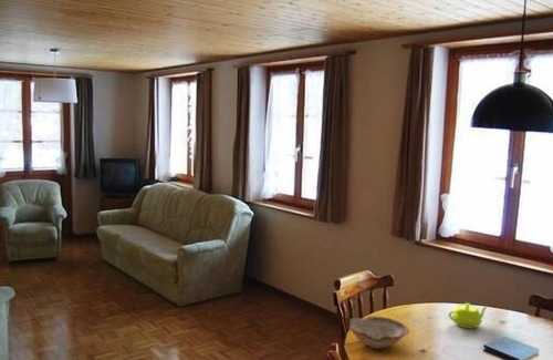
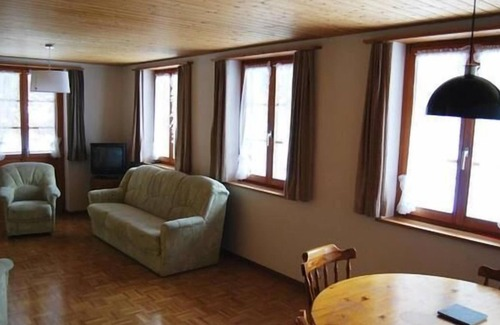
- teapot [447,302,489,329]
- bowl [347,315,410,349]
